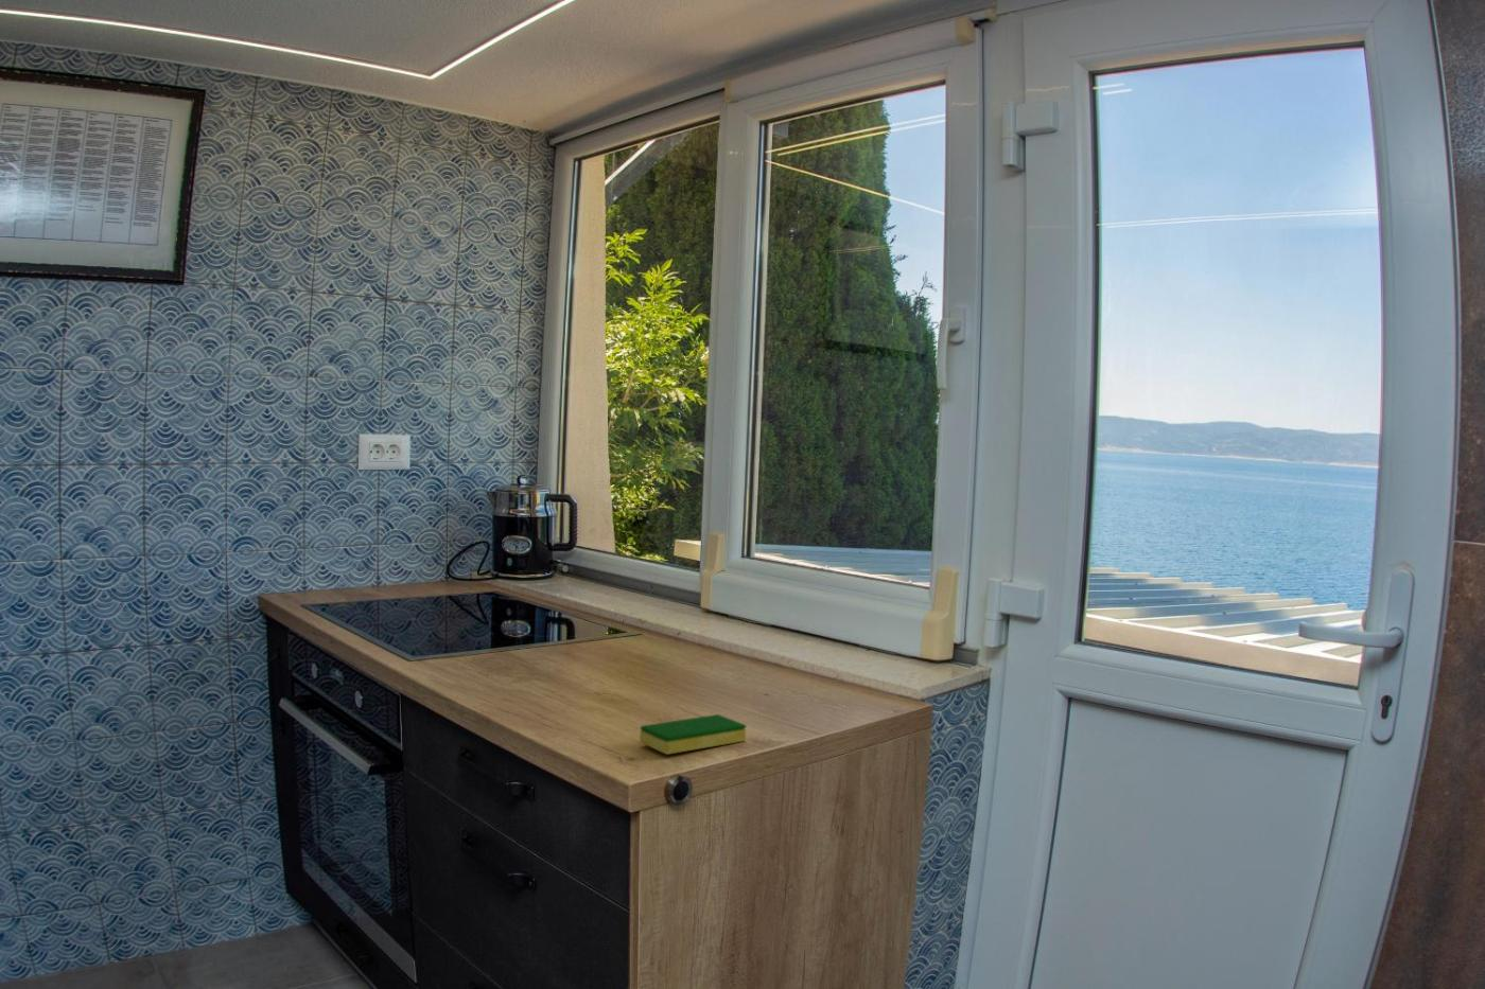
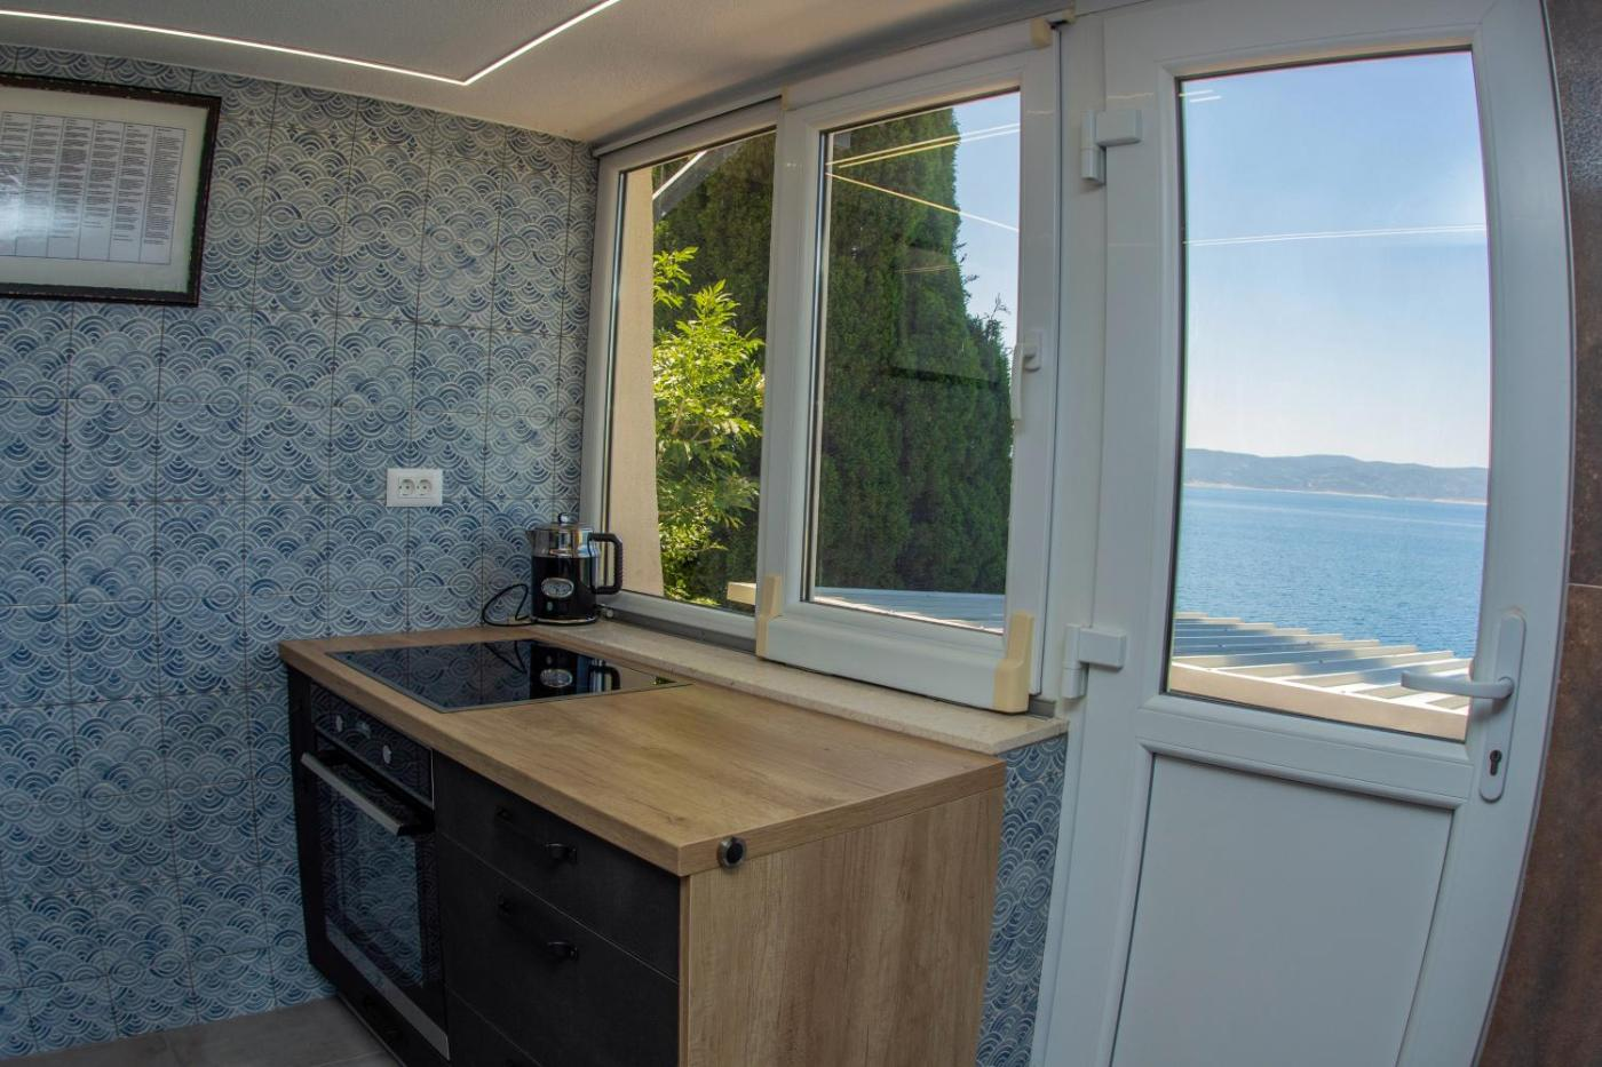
- dish sponge [638,713,746,756]
